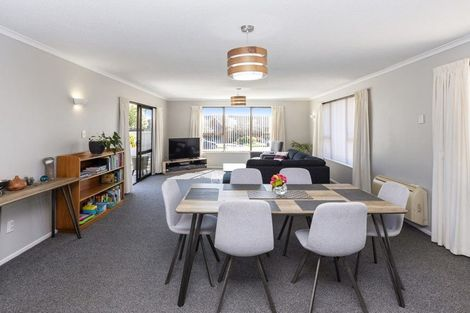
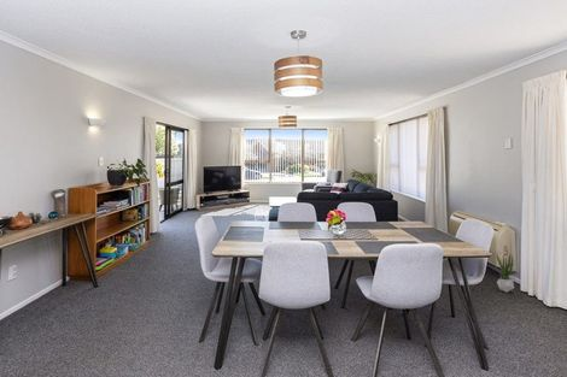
+ potted plant [493,253,516,294]
